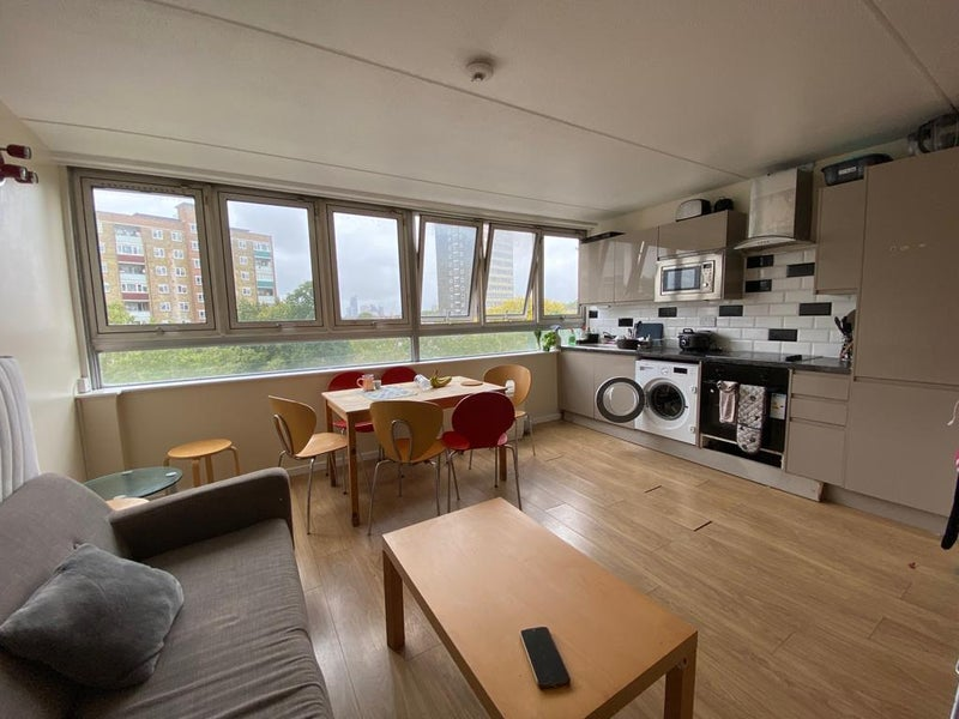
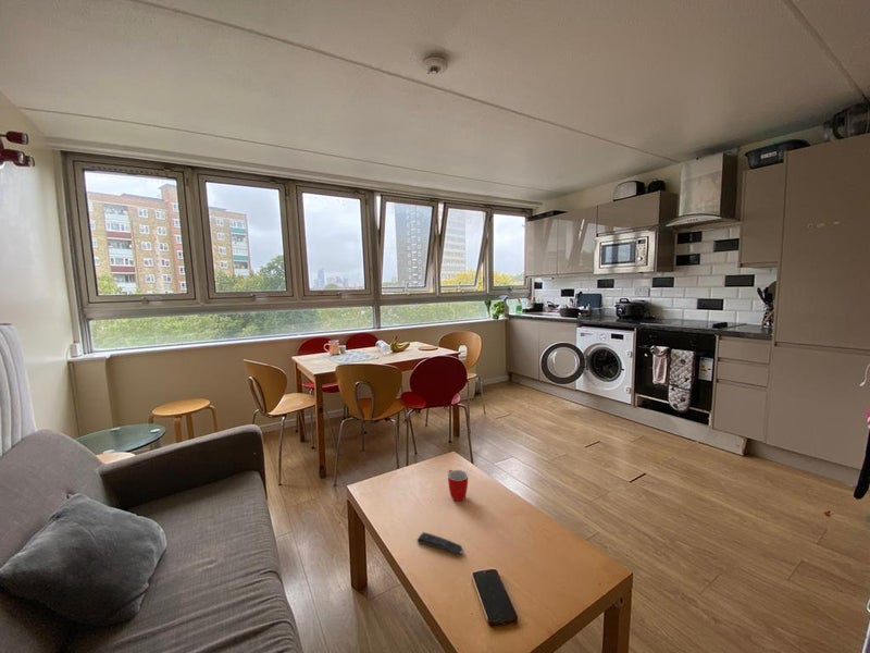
+ mug [447,469,469,502]
+ remote control [417,531,464,555]
